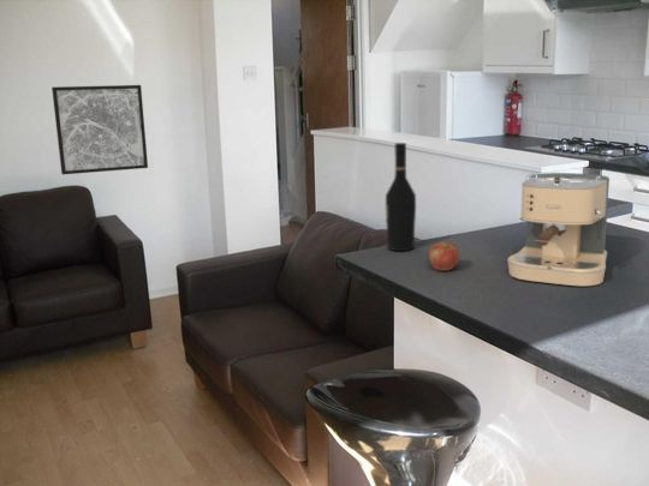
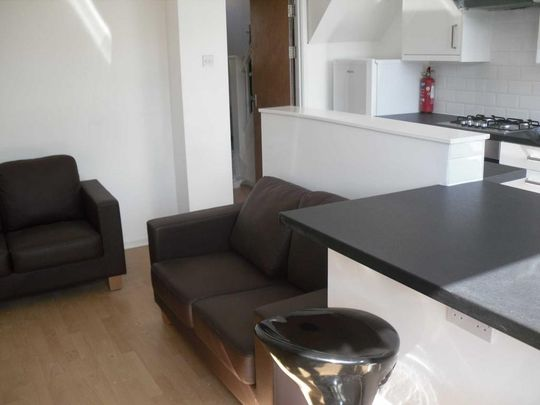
- apple [428,240,460,272]
- wine bottle [385,142,417,252]
- wall art [50,84,149,175]
- coffee maker [506,172,611,287]
